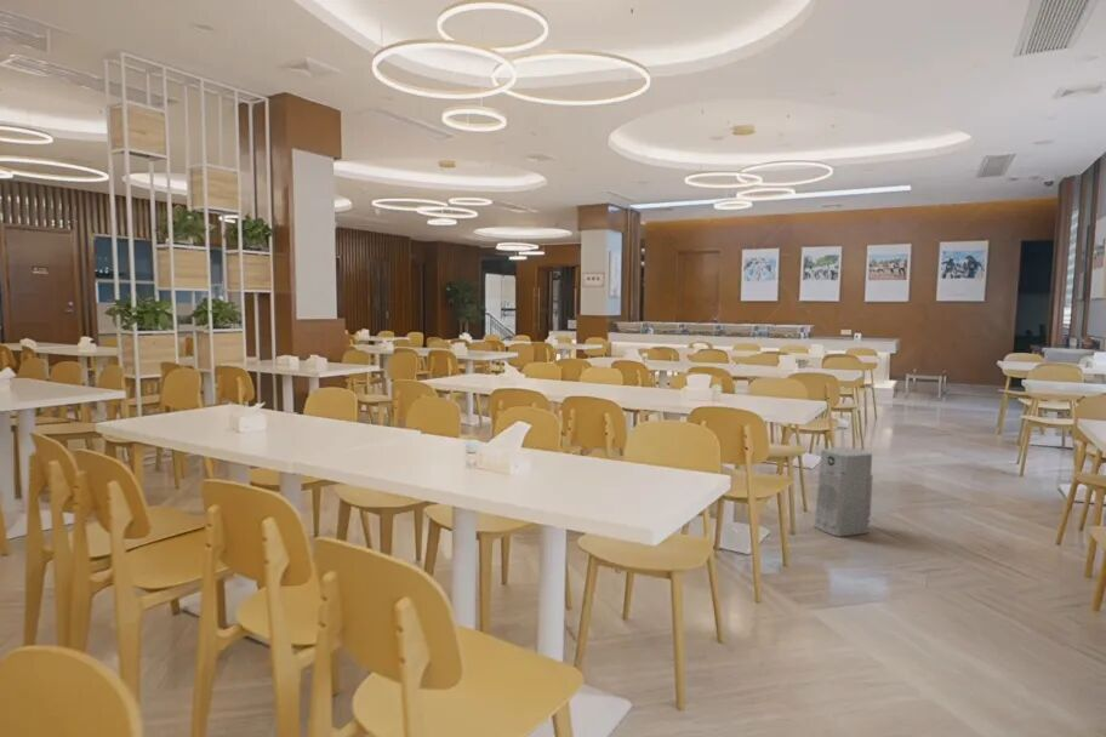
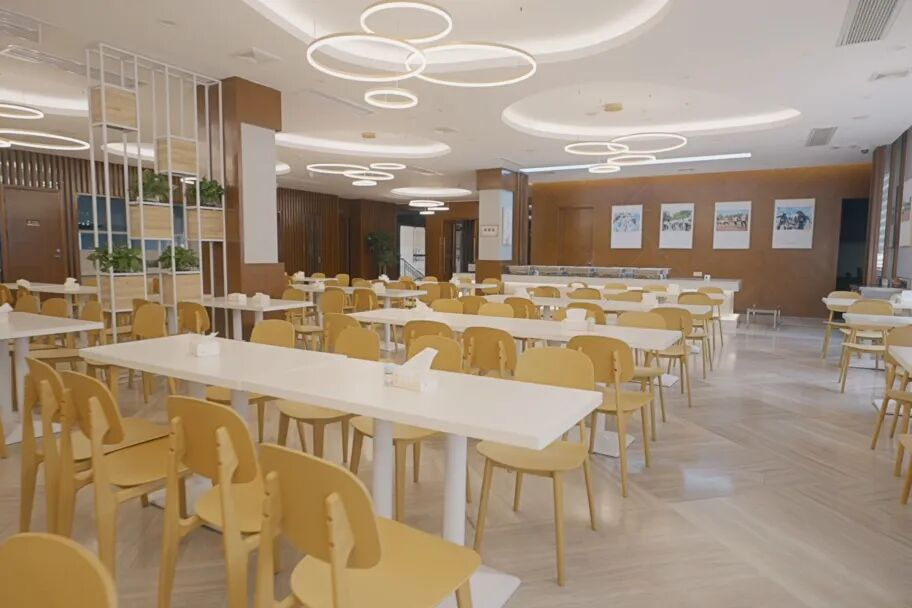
- air purifier [813,446,874,538]
